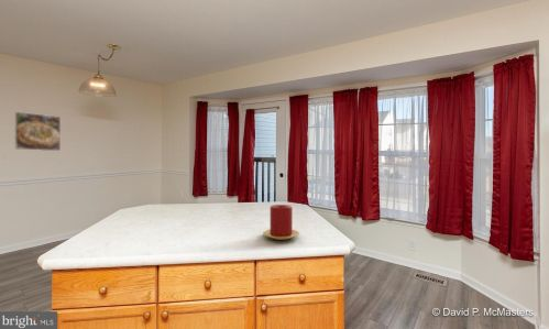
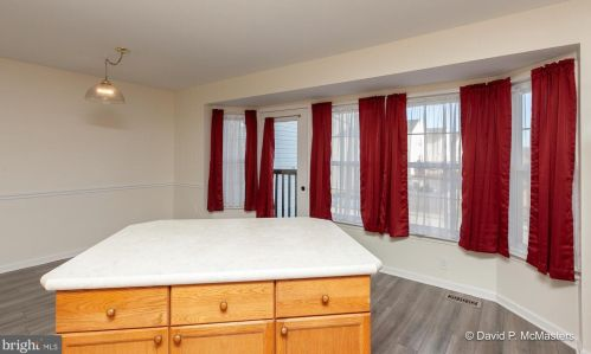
- candle [262,204,300,241]
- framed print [13,111,62,152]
